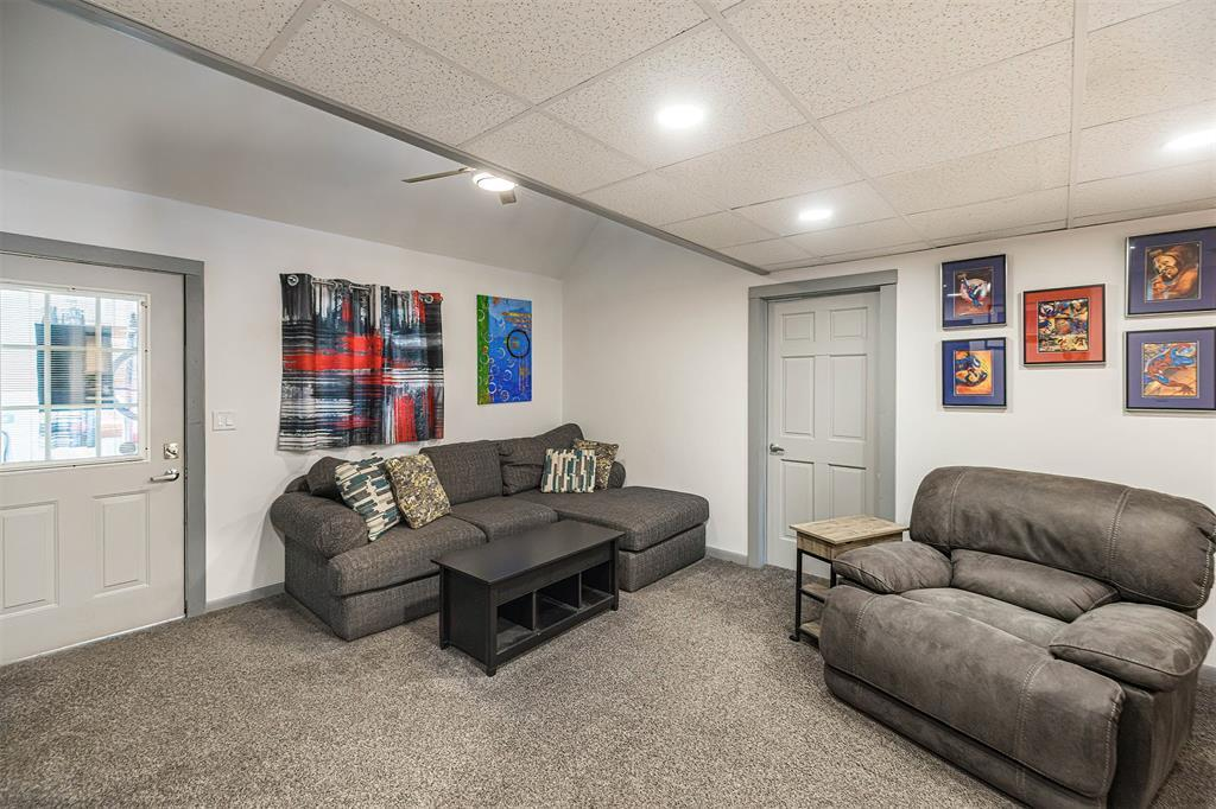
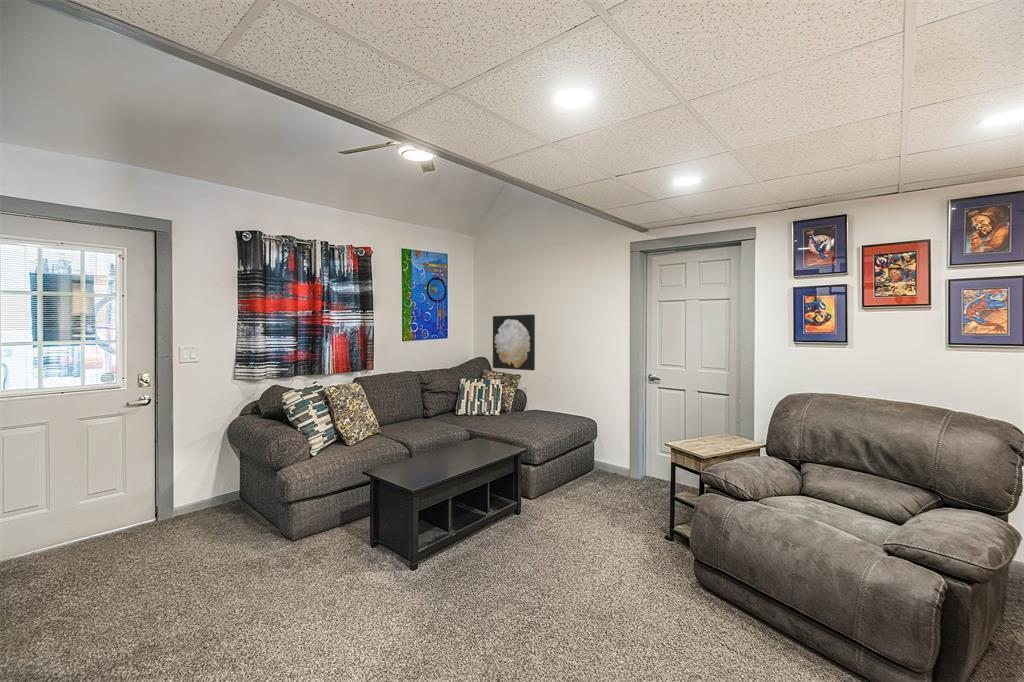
+ wall art [492,314,536,371]
